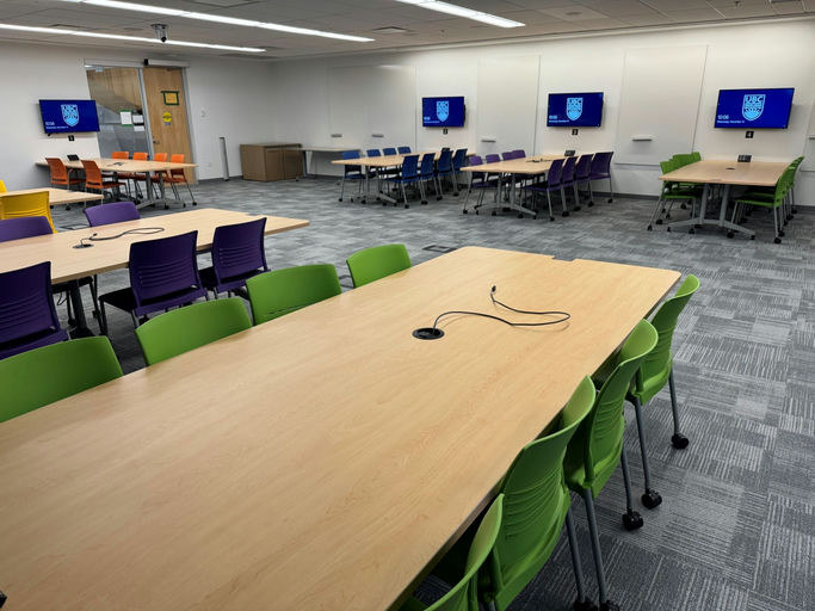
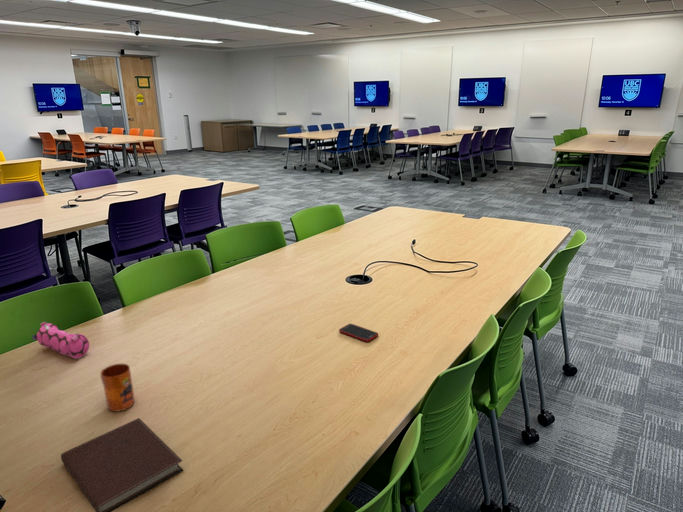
+ pencil case [31,321,90,359]
+ notebook [60,417,184,512]
+ cell phone [338,323,379,343]
+ mug [100,363,136,413]
